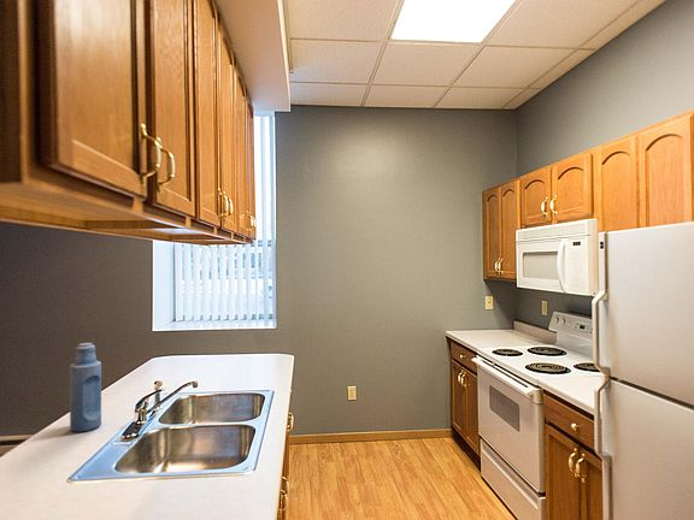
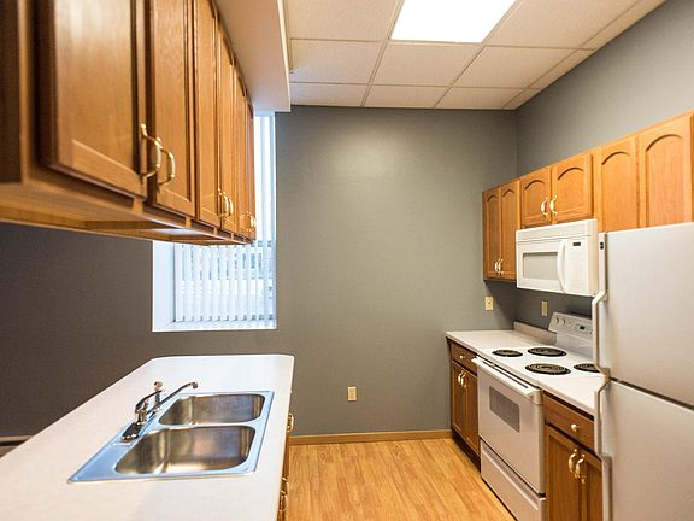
- bottle [69,342,102,433]
